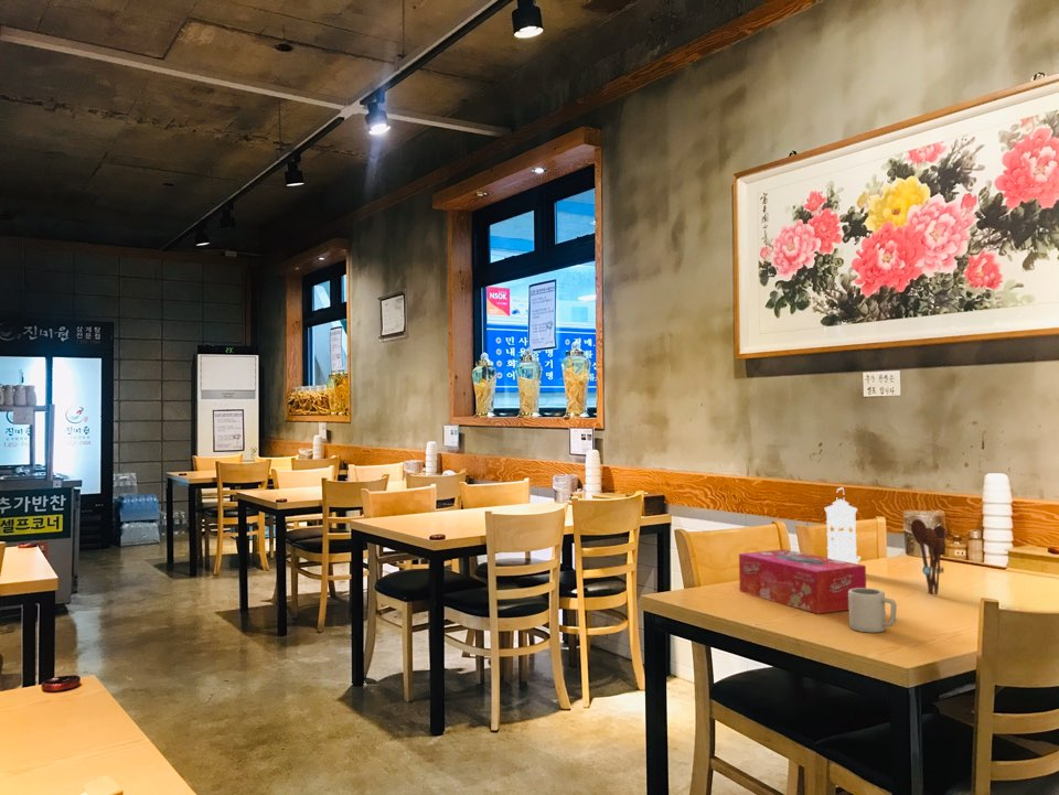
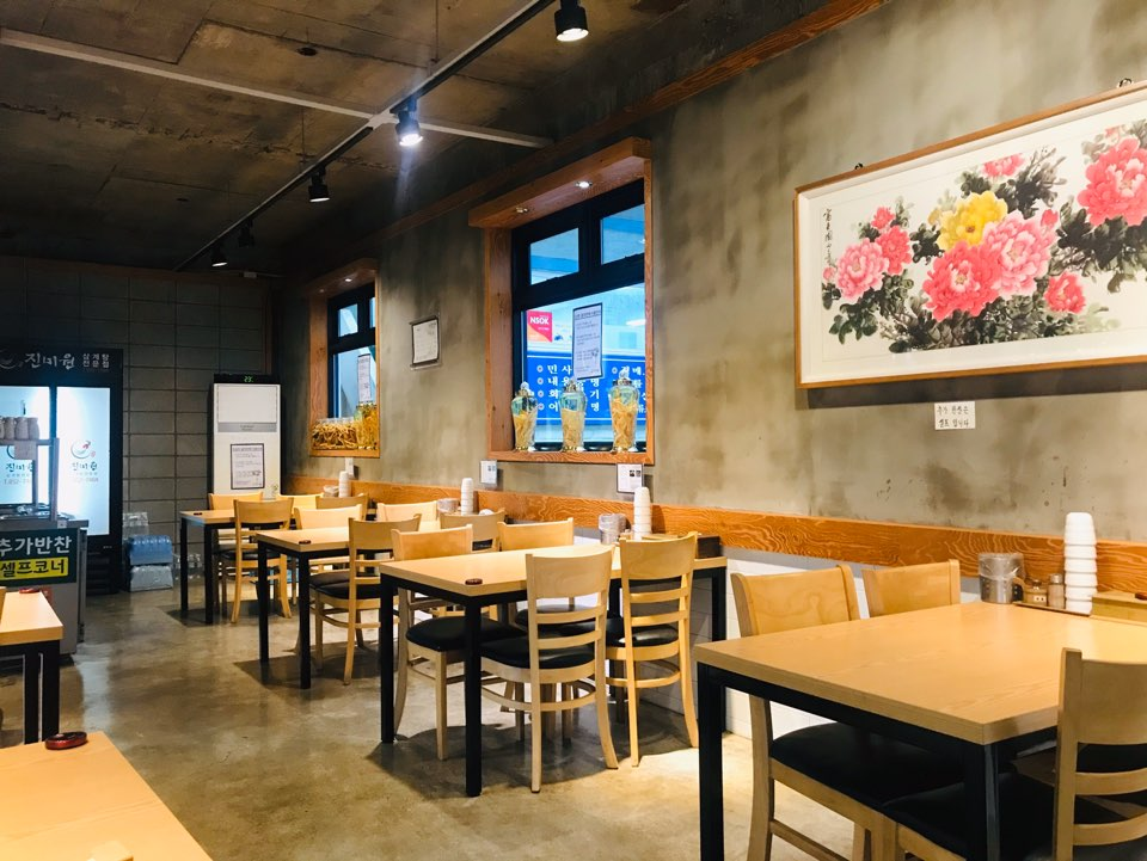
- tissue box [738,548,867,615]
- lantern [823,486,862,565]
- utensil holder [910,518,948,597]
- cup [848,587,898,634]
